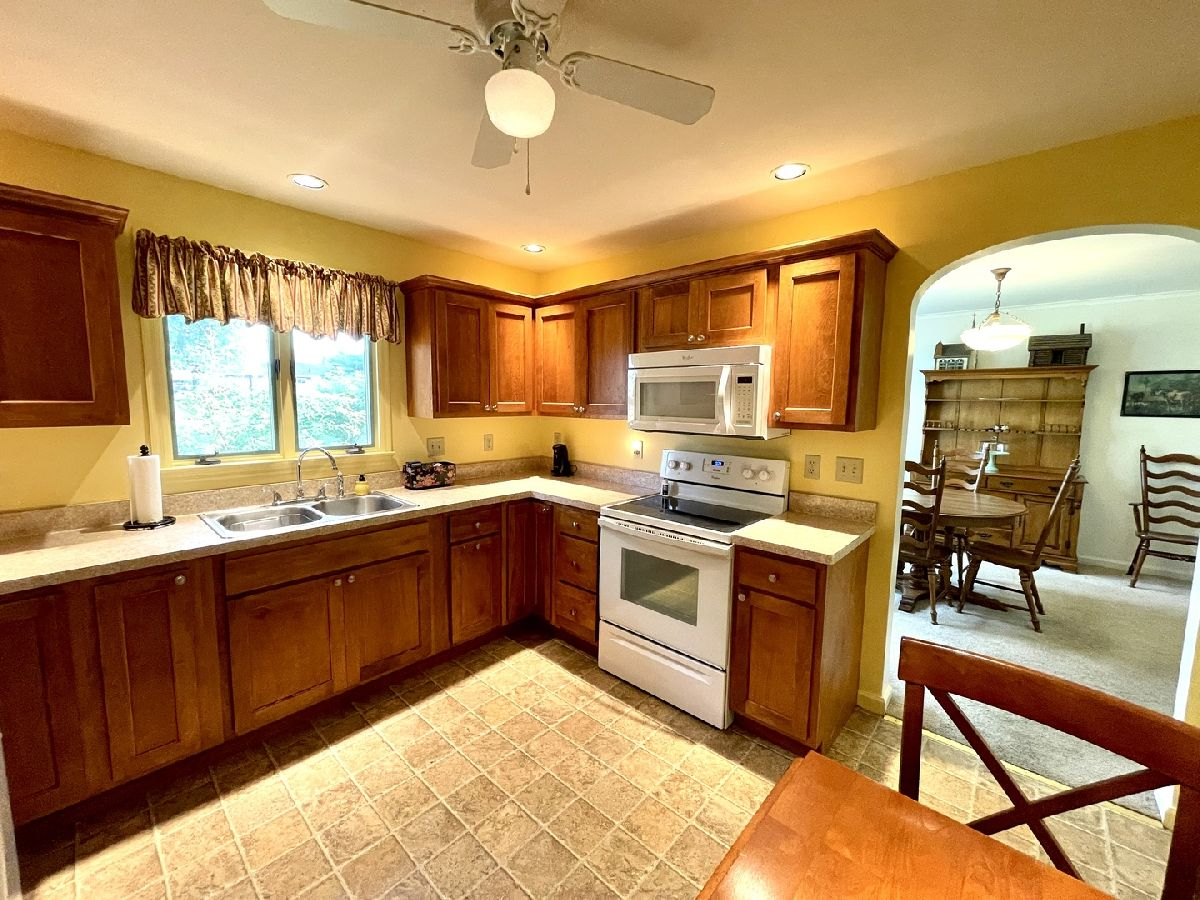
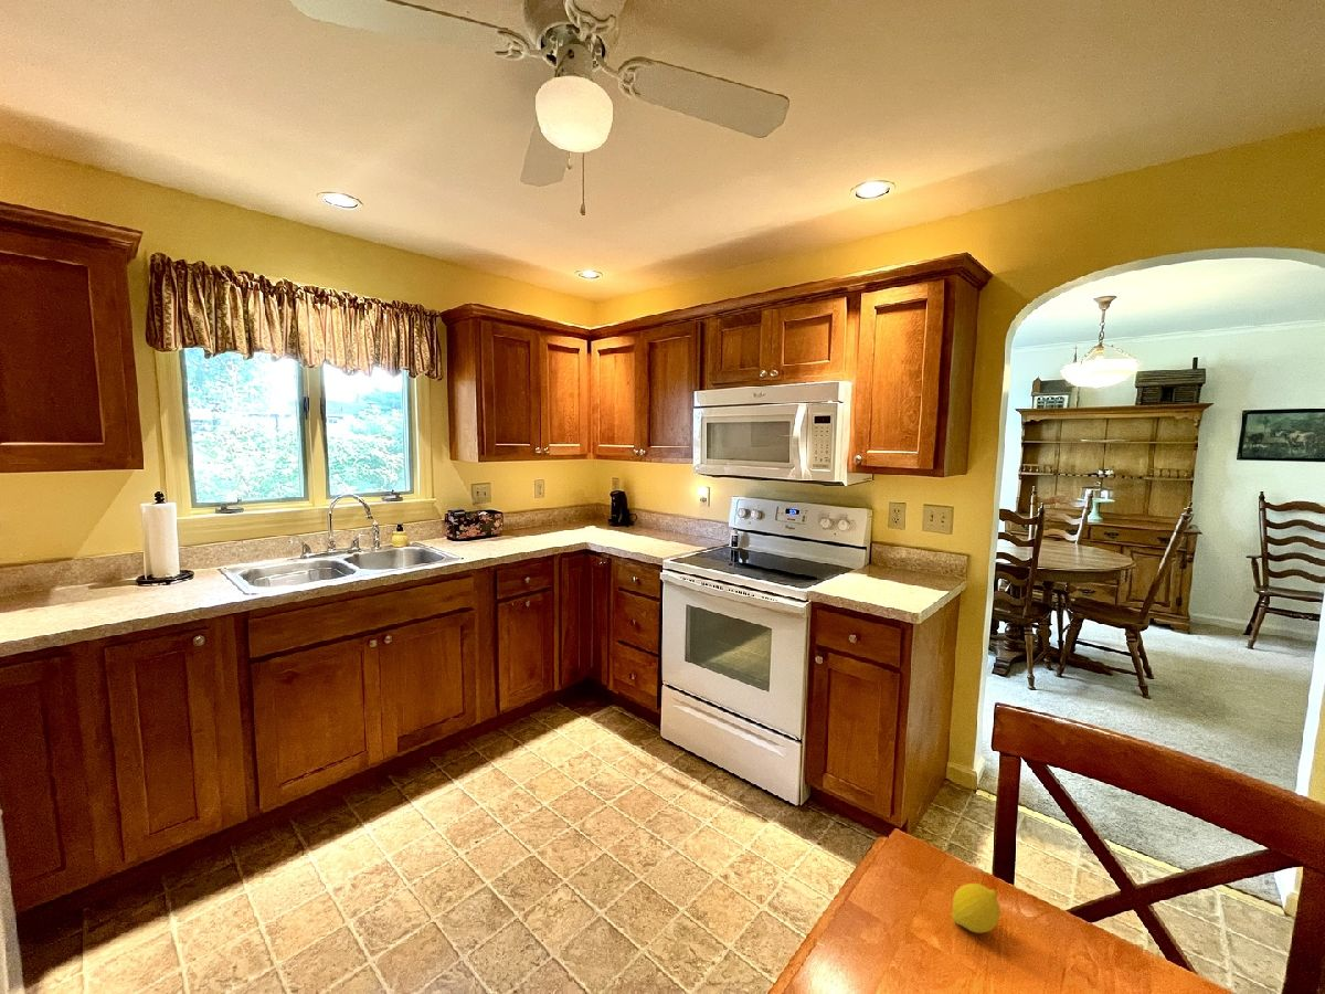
+ fruit [951,882,1001,934]
